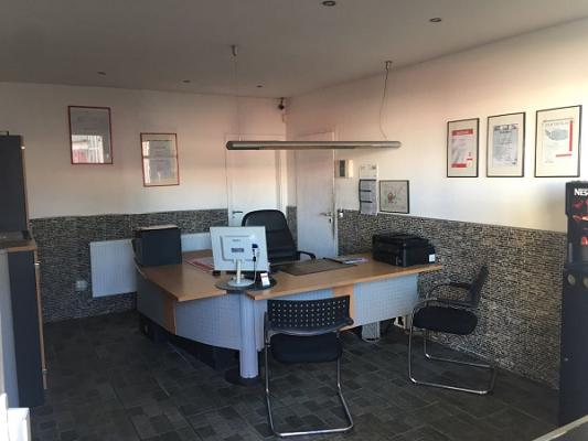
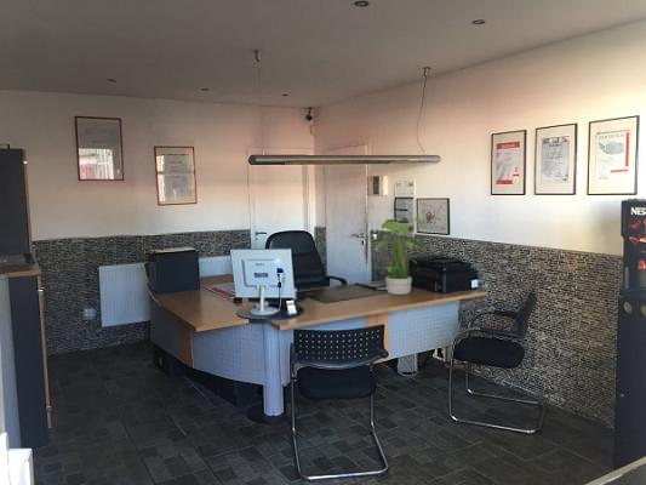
+ potted plant [375,216,425,296]
